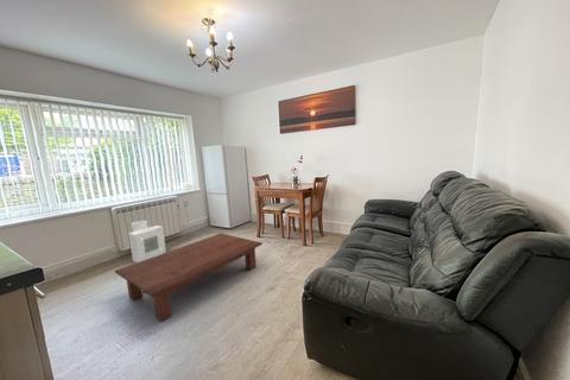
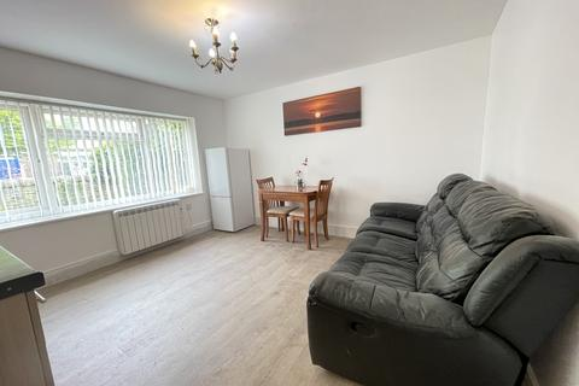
- air purifier [128,220,167,264]
- coffee table [114,233,264,322]
